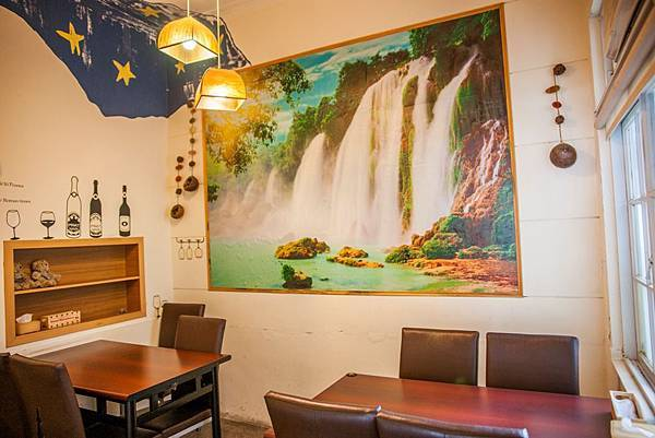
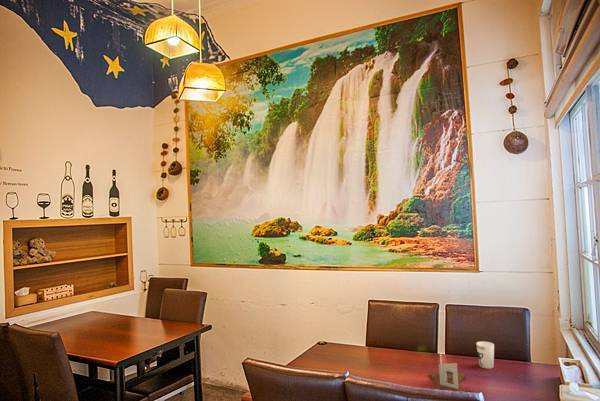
+ cup [475,340,495,370]
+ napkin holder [429,350,472,393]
